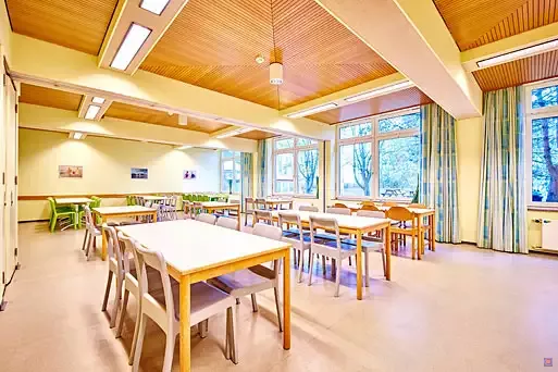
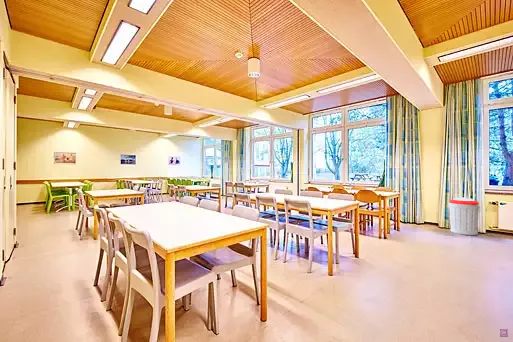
+ trash can [447,196,481,236]
